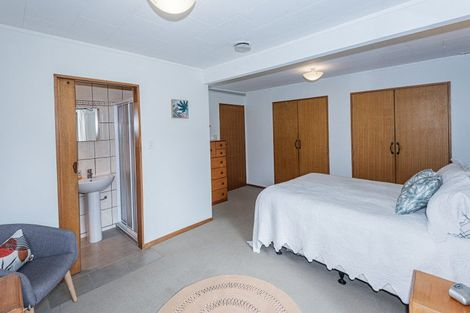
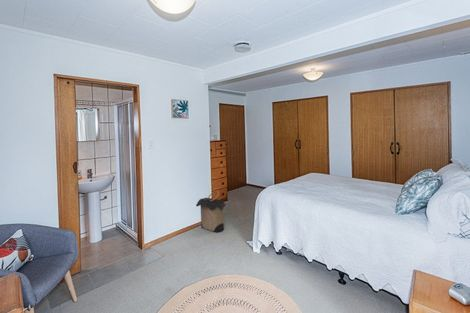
+ laundry hamper [195,190,226,233]
